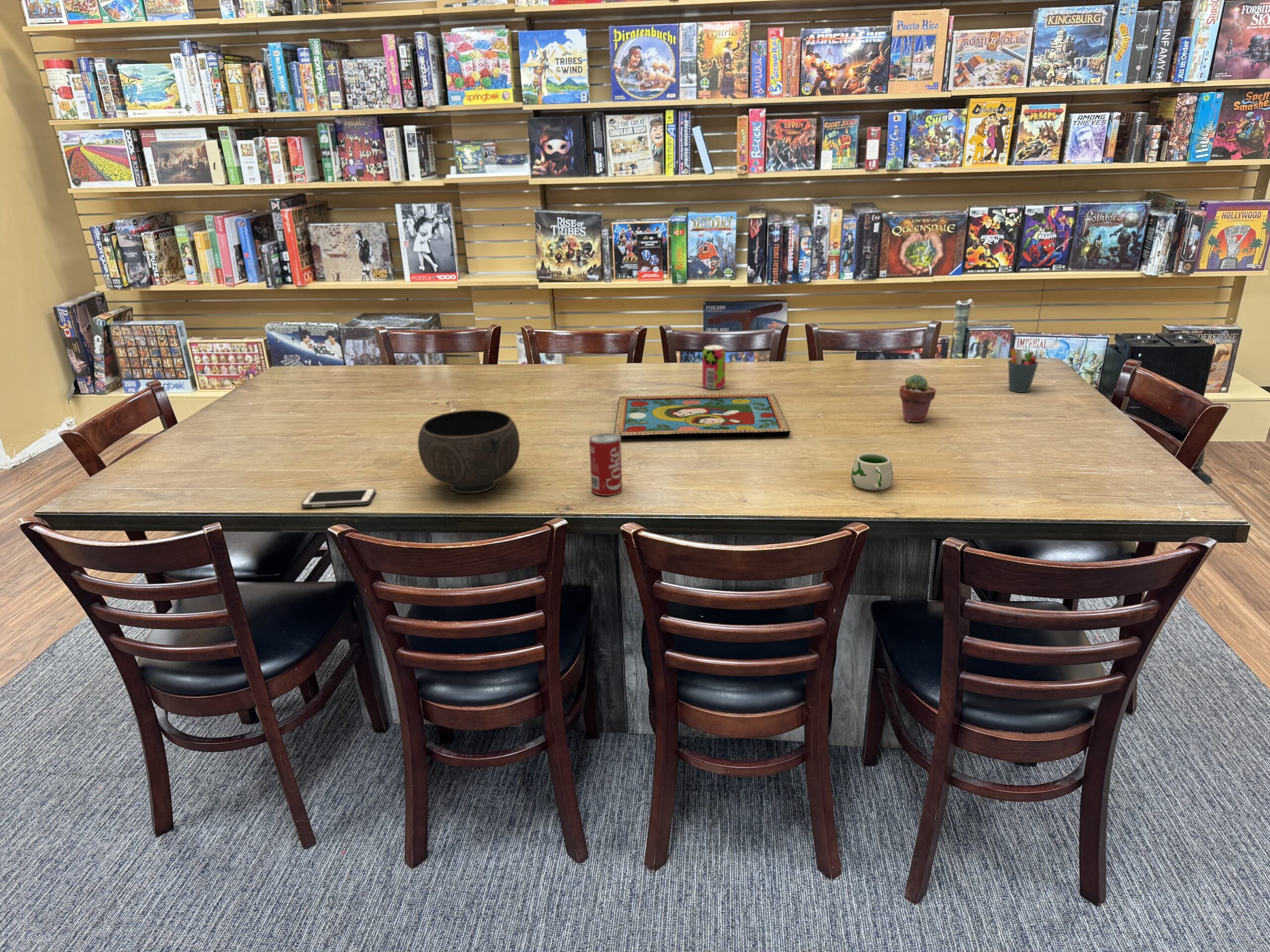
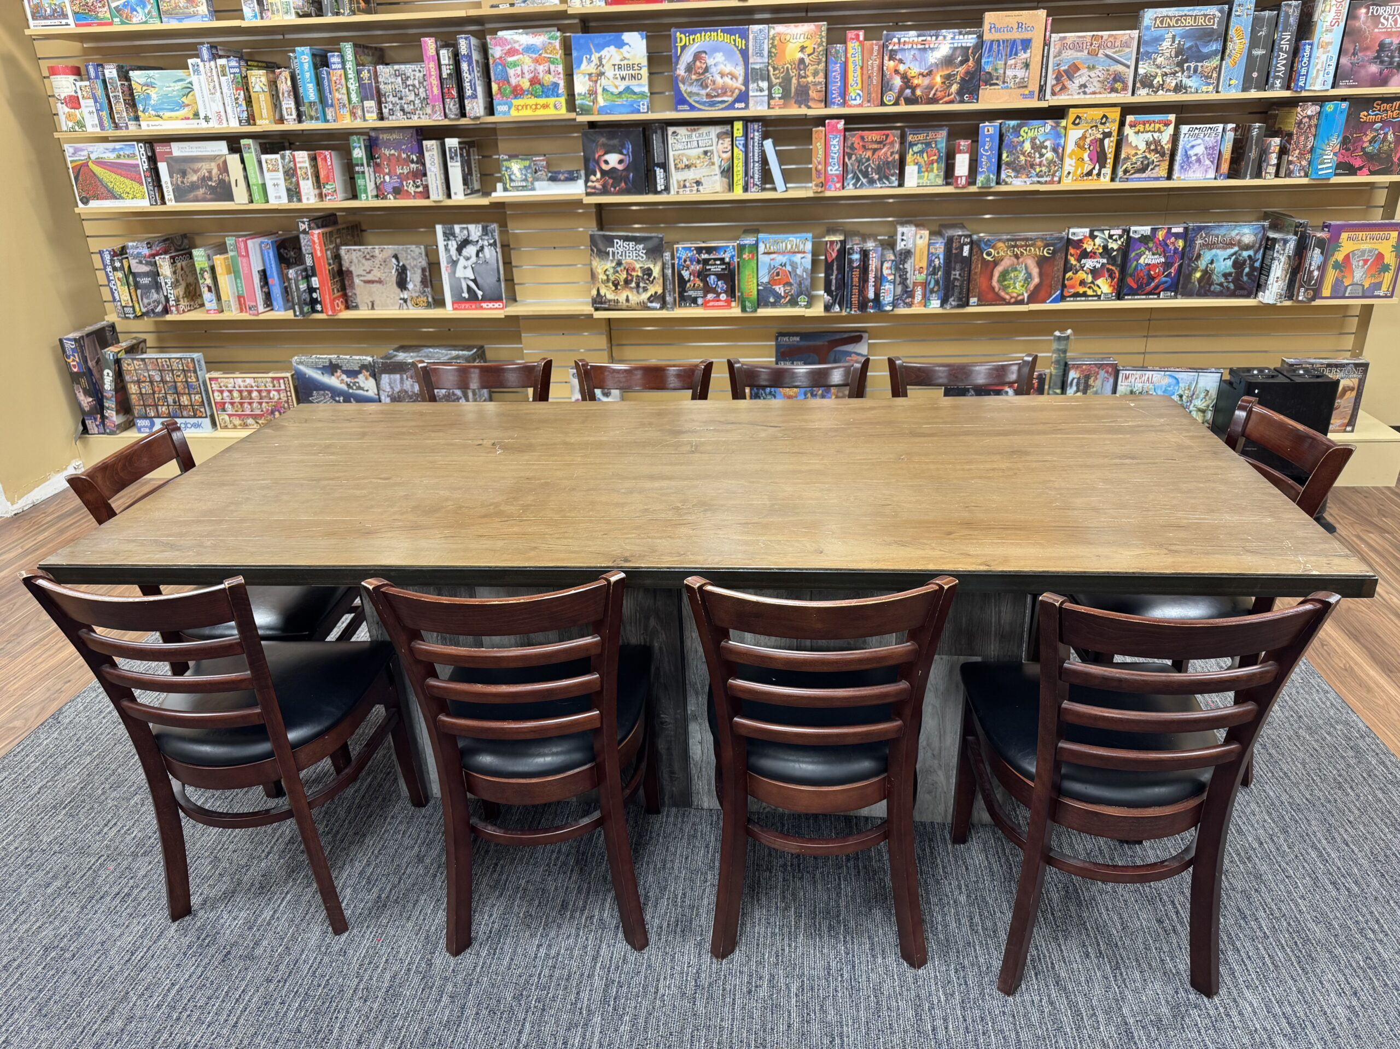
- beverage can [702,345,726,389]
- mug [850,452,894,491]
- pen holder [1008,348,1039,393]
- bowl [417,410,520,494]
- potted succulent [899,373,937,423]
- cell phone [301,488,376,508]
- beverage can [589,433,623,496]
- framed painting [614,393,791,440]
